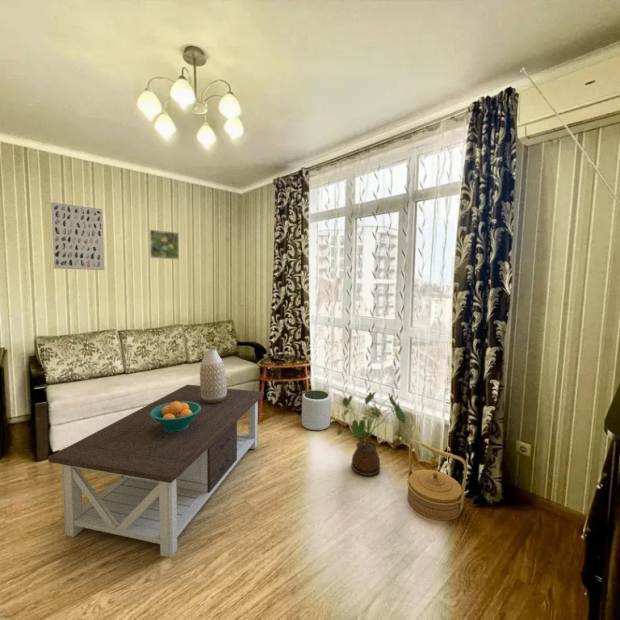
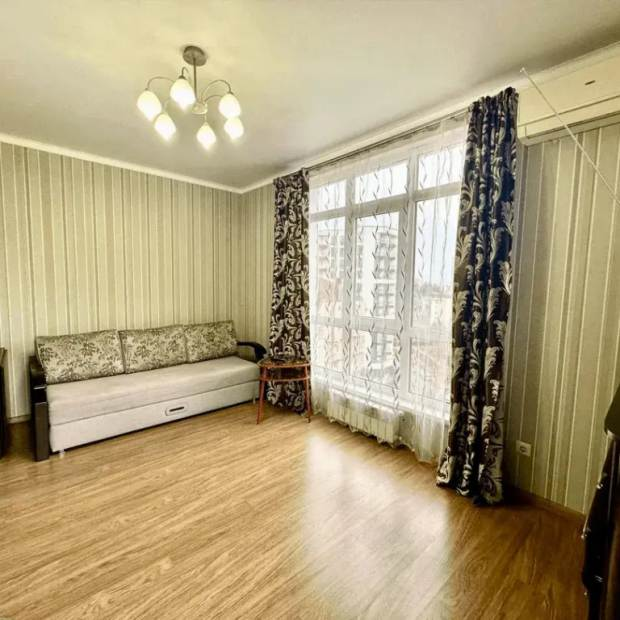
- basket [406,439,469,522]
- house plant [336,391,407,477]
- wall art [50,201,105,271]
- vase [199,348,228,403]
- fruit bowl [150,401,201,432]
- coffee table [47,384,265,558]
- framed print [148,229,180,261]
- plant pot [301,389,332,431]
